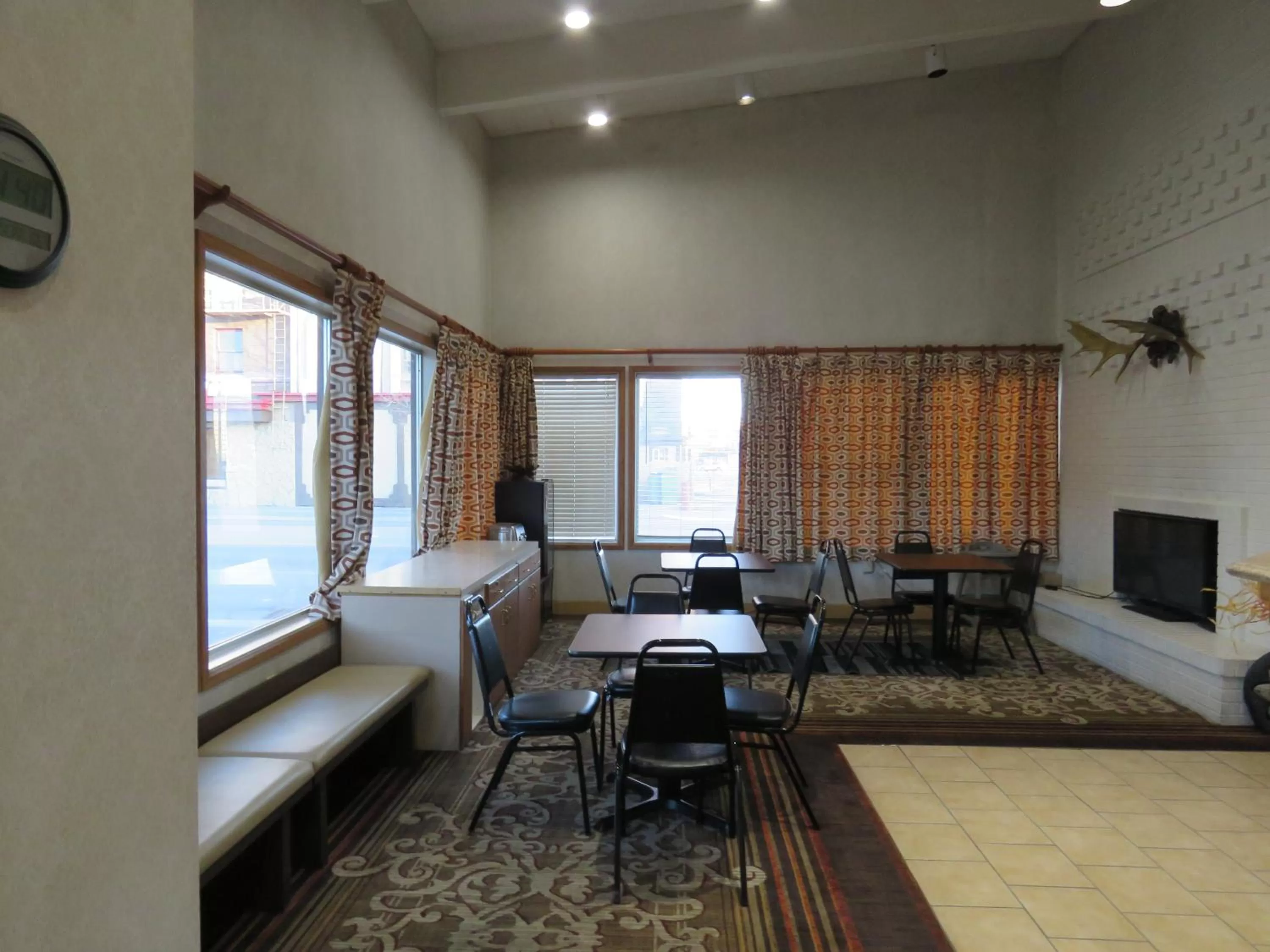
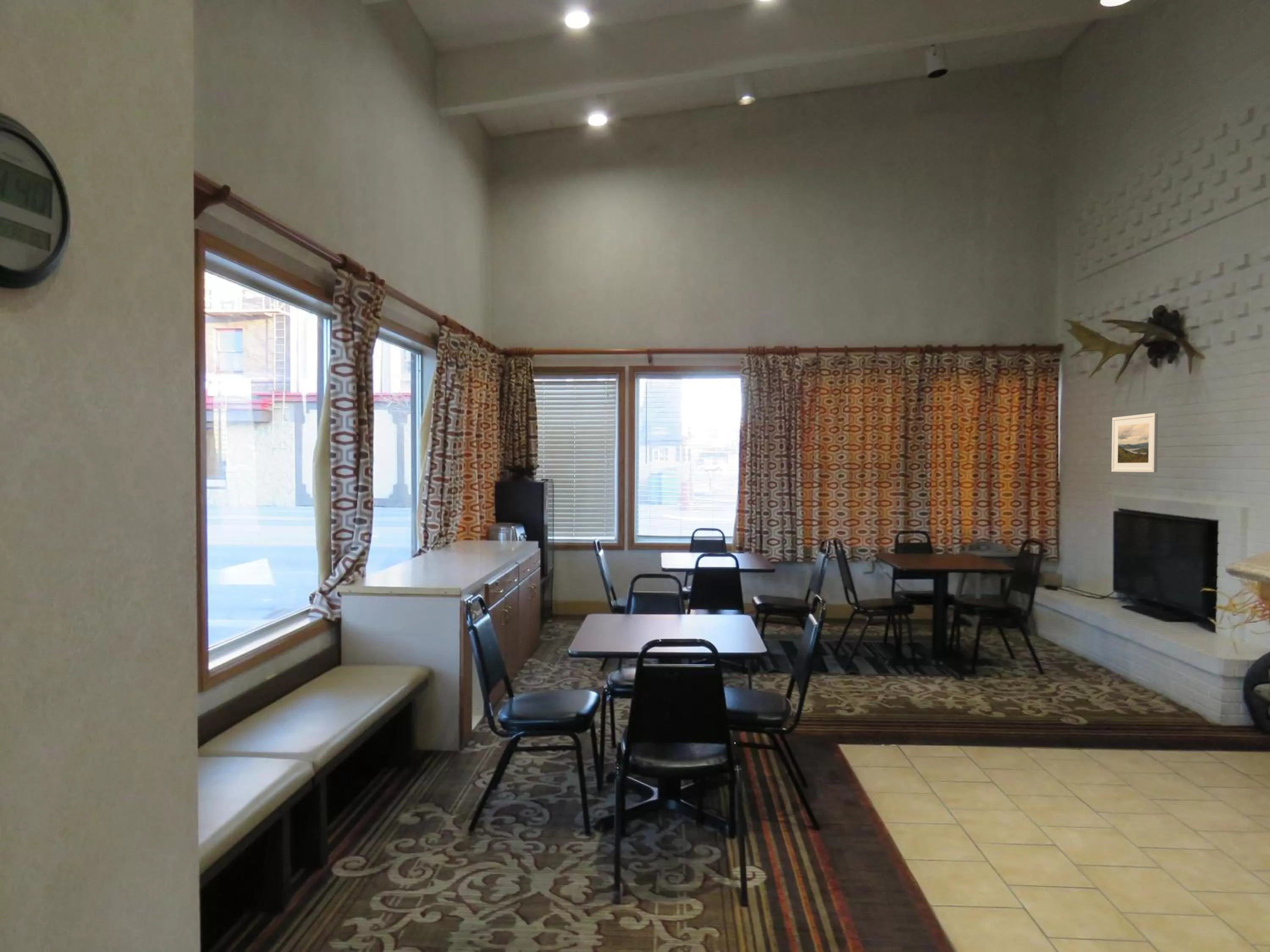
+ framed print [1111,413,1158,473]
